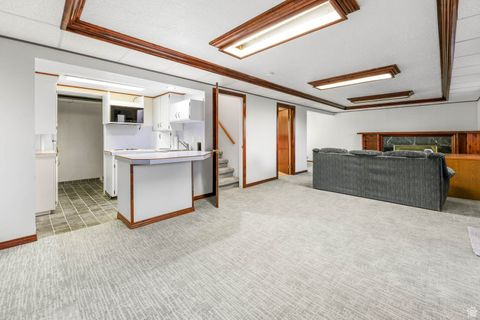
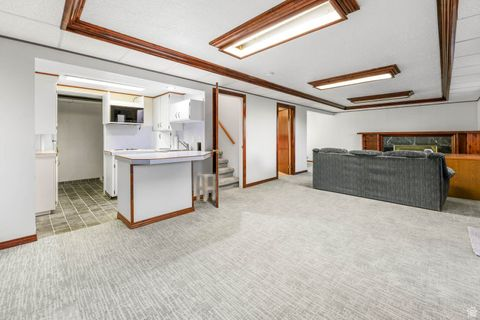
+ side table [195,173,217,203]
